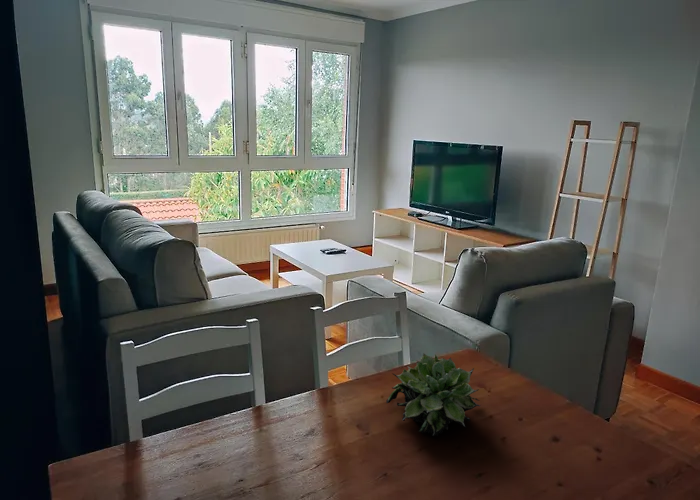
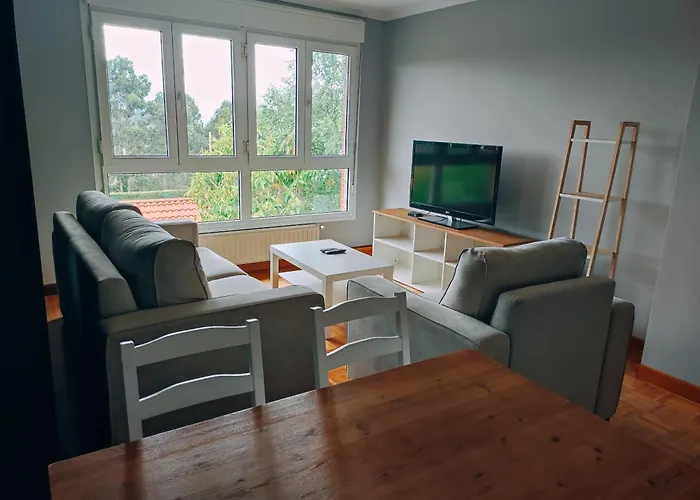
- succulent plant [385,352,481,437]
